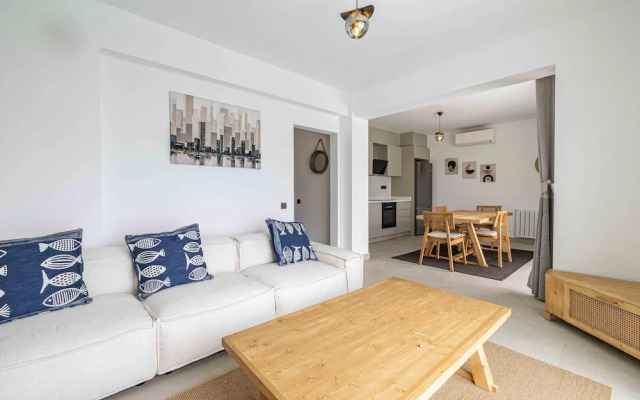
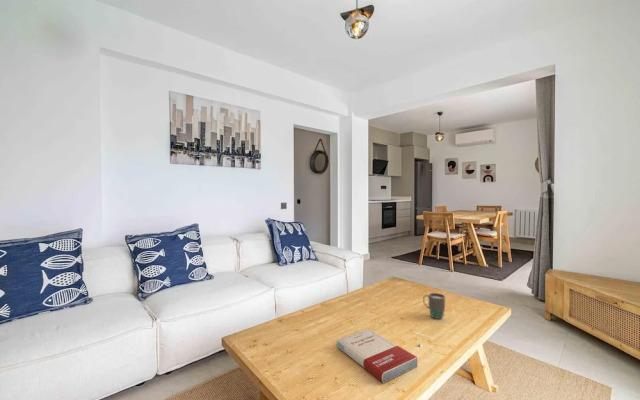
+ mug [422,292,446,320]
+ book [335,328,418,384]
